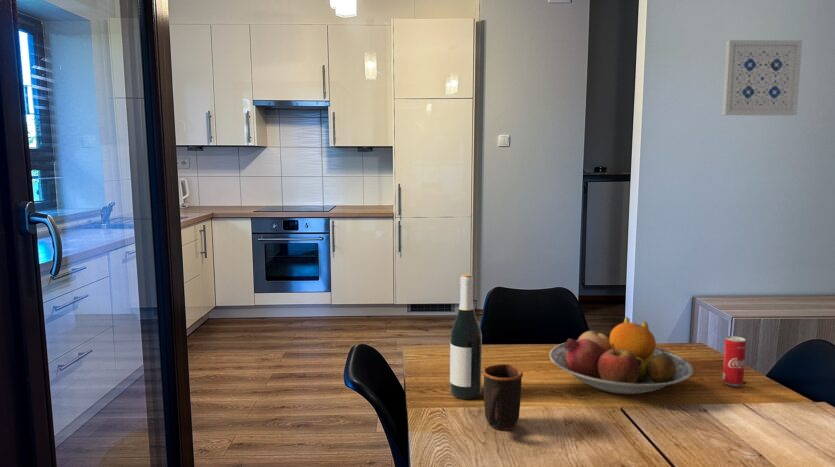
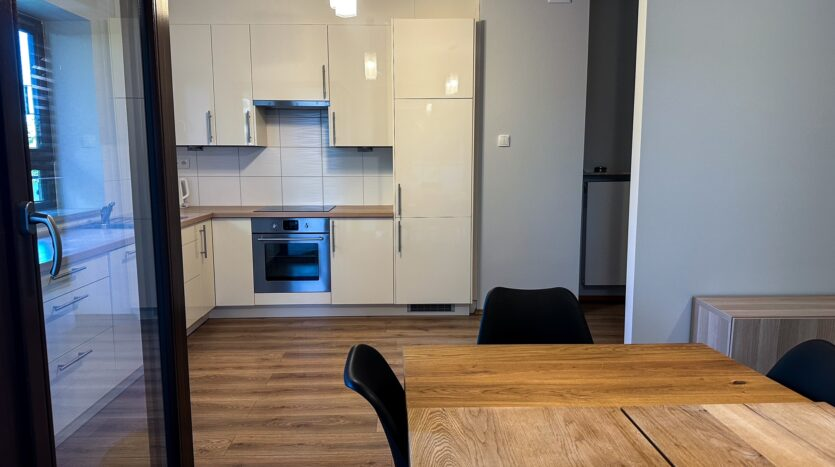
- wine bottle [449,273,483,400]
- beverage can [721,335,747,387]
- mug [482,363,524,431]
- fruit bowl [549,316,694,395]
- wall art [721,39,803,116]
